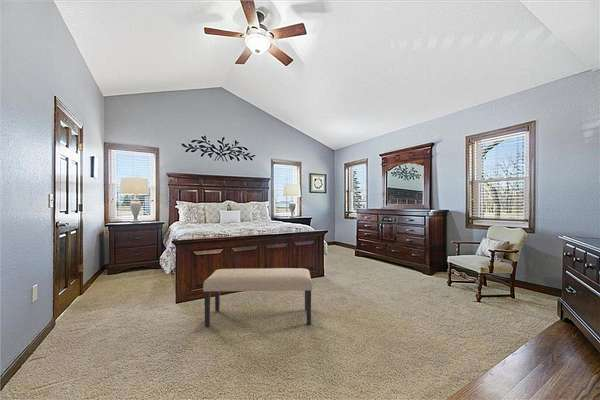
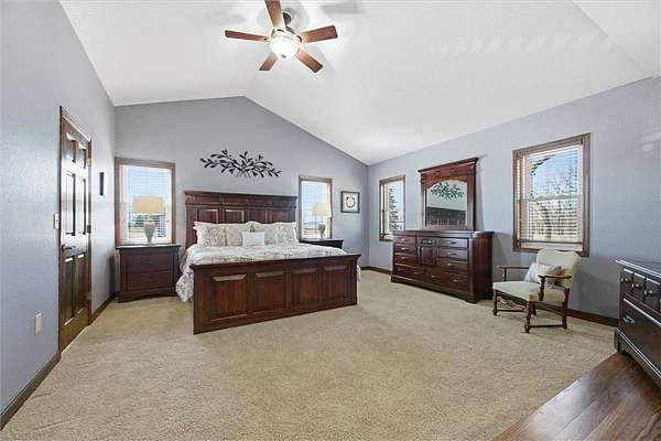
- bench [202,267,313,327]
